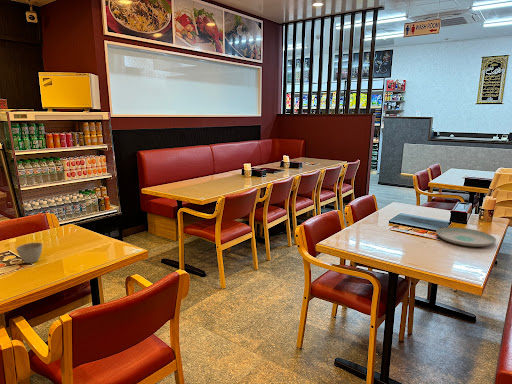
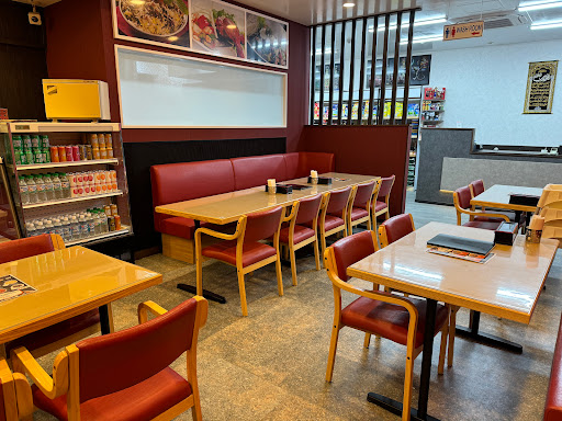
- flower pot [15,242,43,264]
- plate [435,226,497,248]
